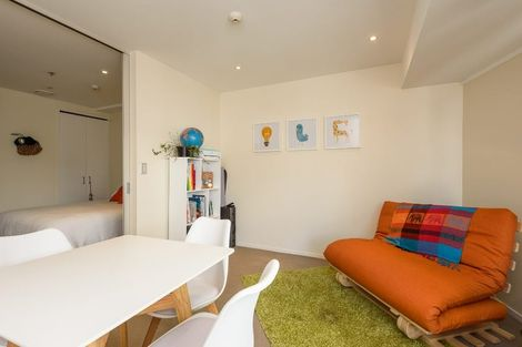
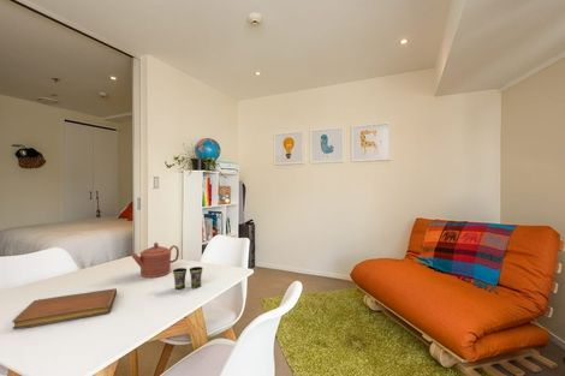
+ teapot [129,241,180,279]
+ cup [172,265,204,291]
+ notebook [11,287,118,330]
